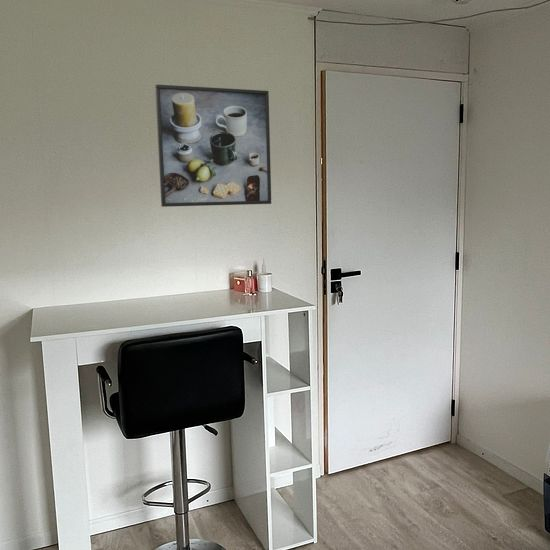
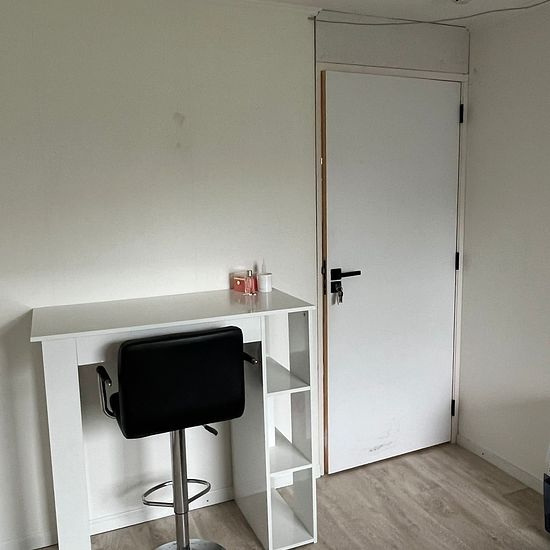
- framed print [154,84,272,208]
